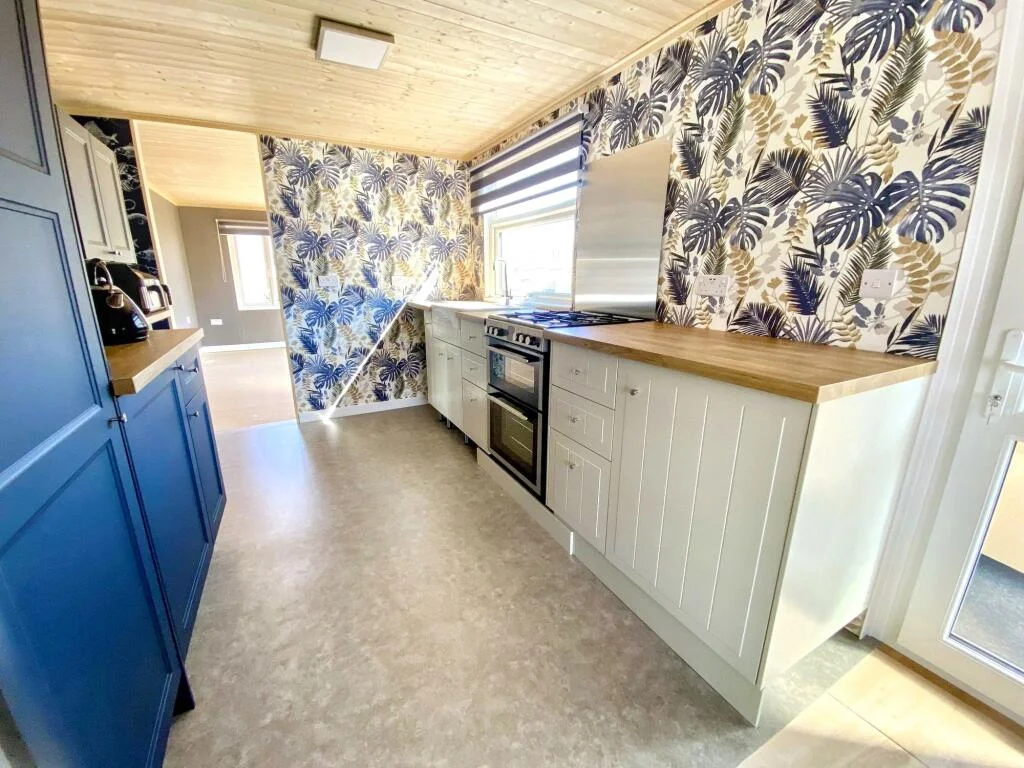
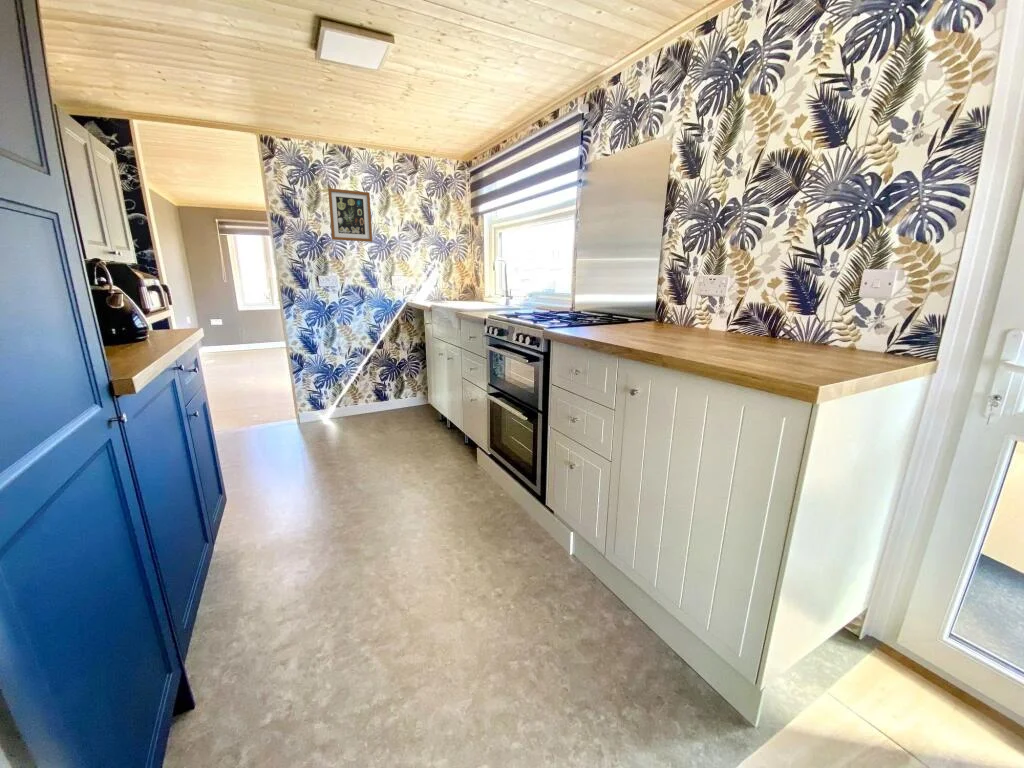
+ wall art [327,187,373,243]
